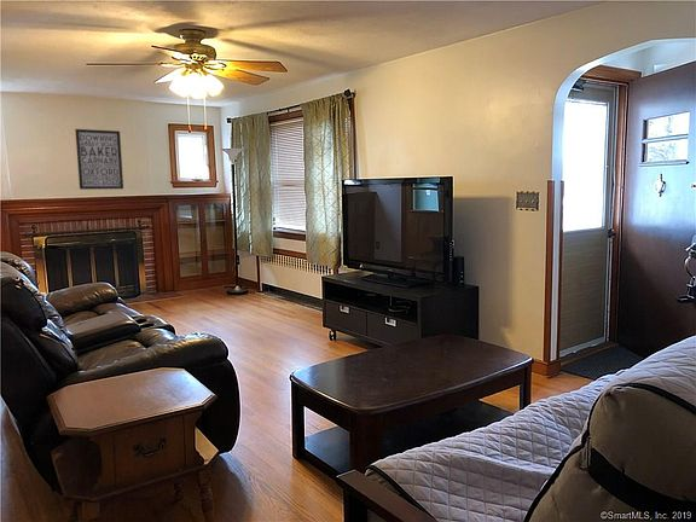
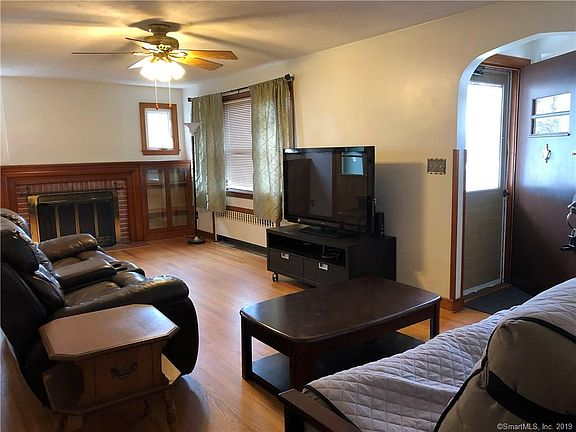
- wall art [74,128,124,191]
